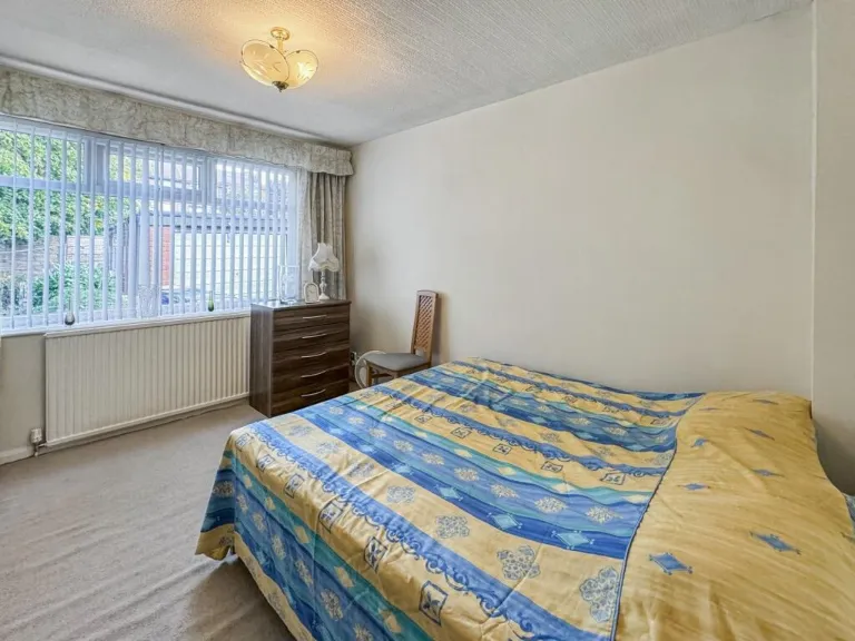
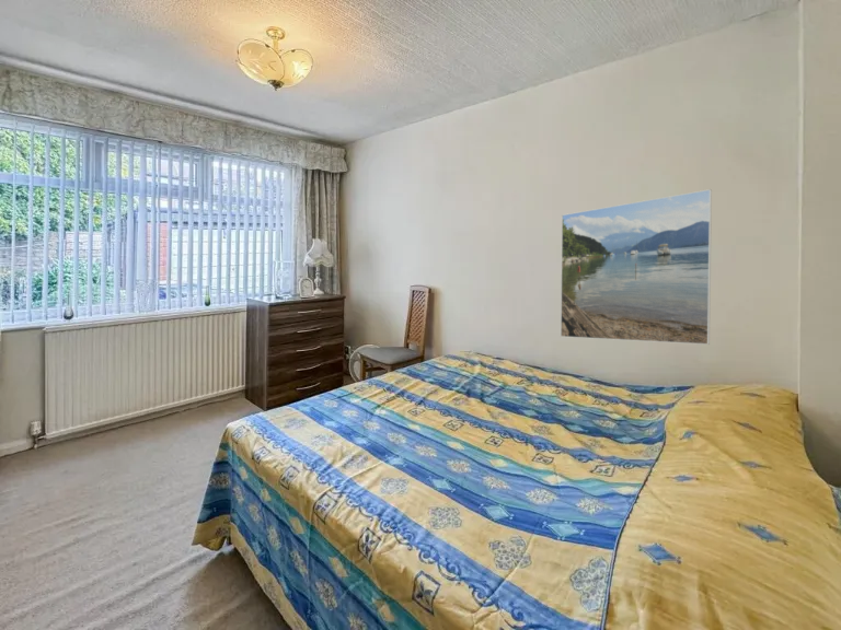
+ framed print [560,188,713,346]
